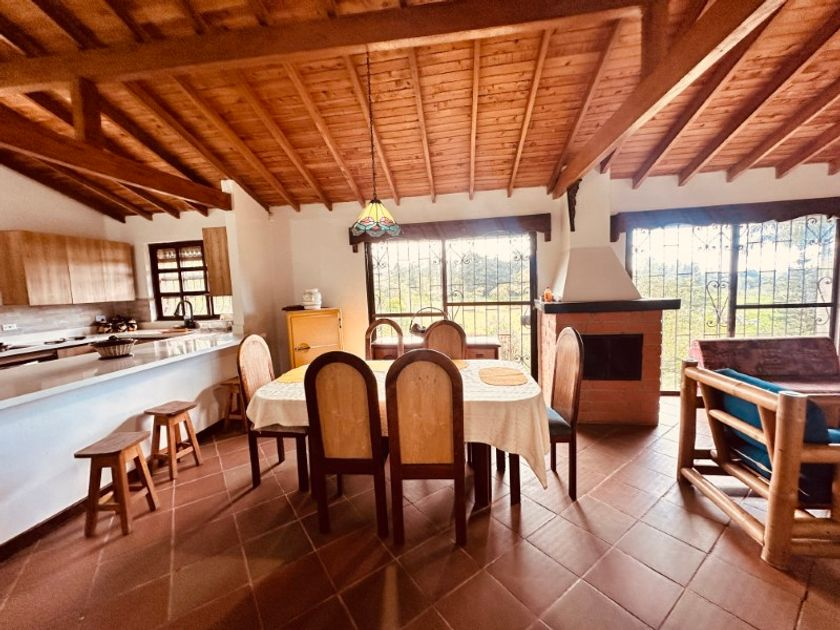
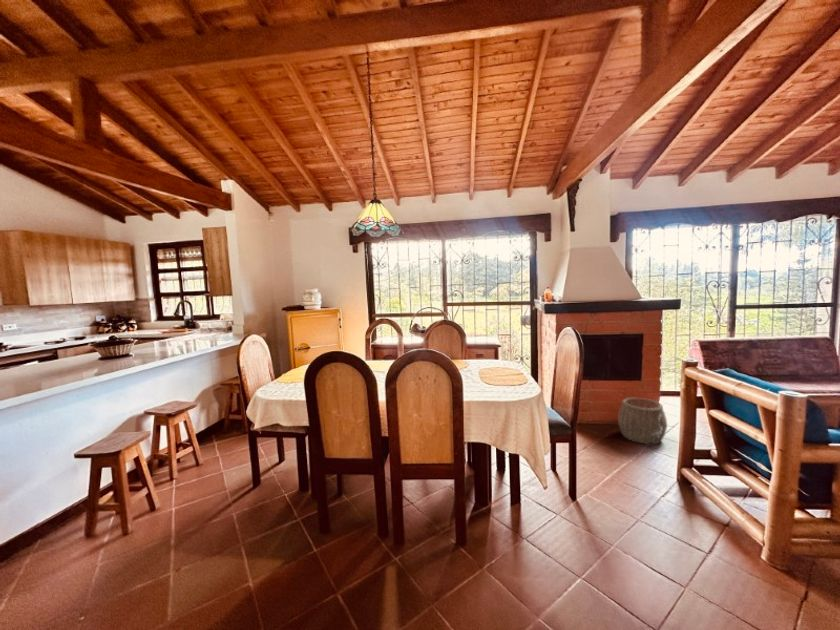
+ woven basket [617,397,668,446]
